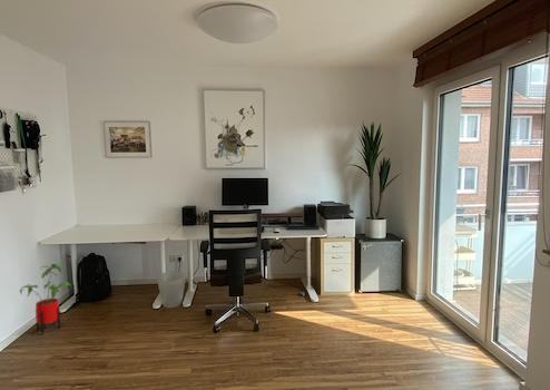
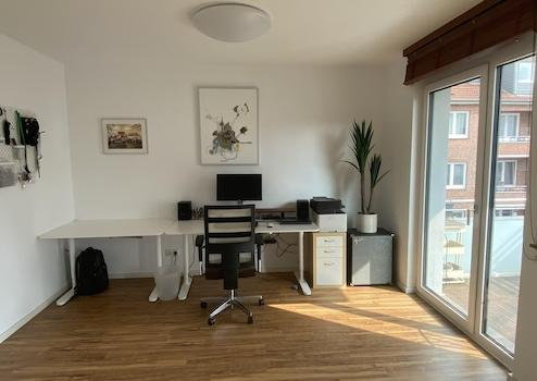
- house plant [19,263,72,335]
